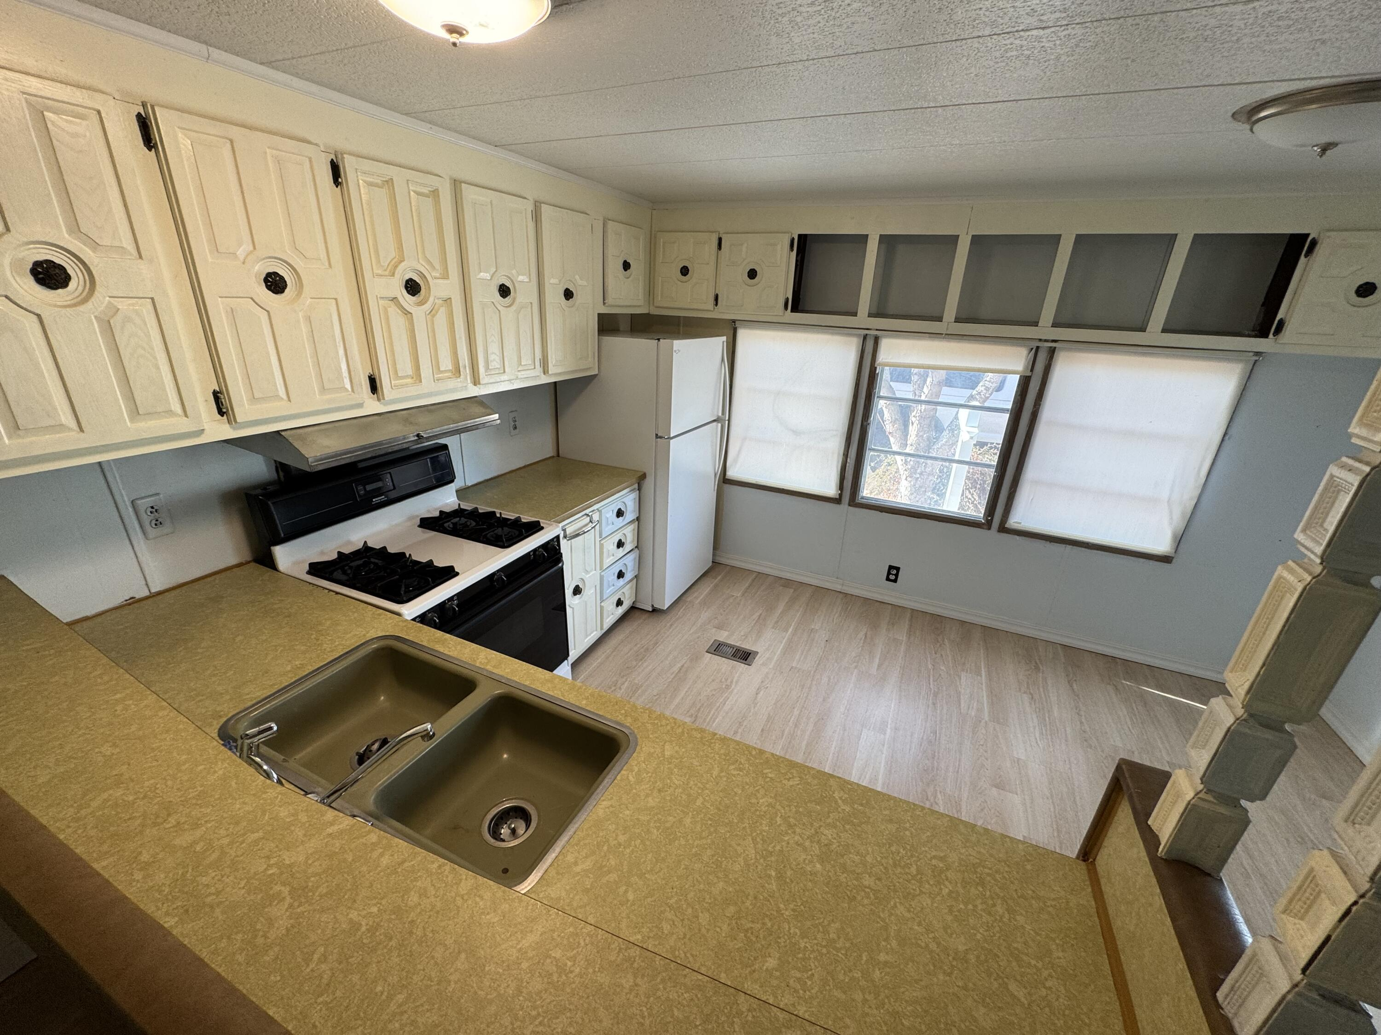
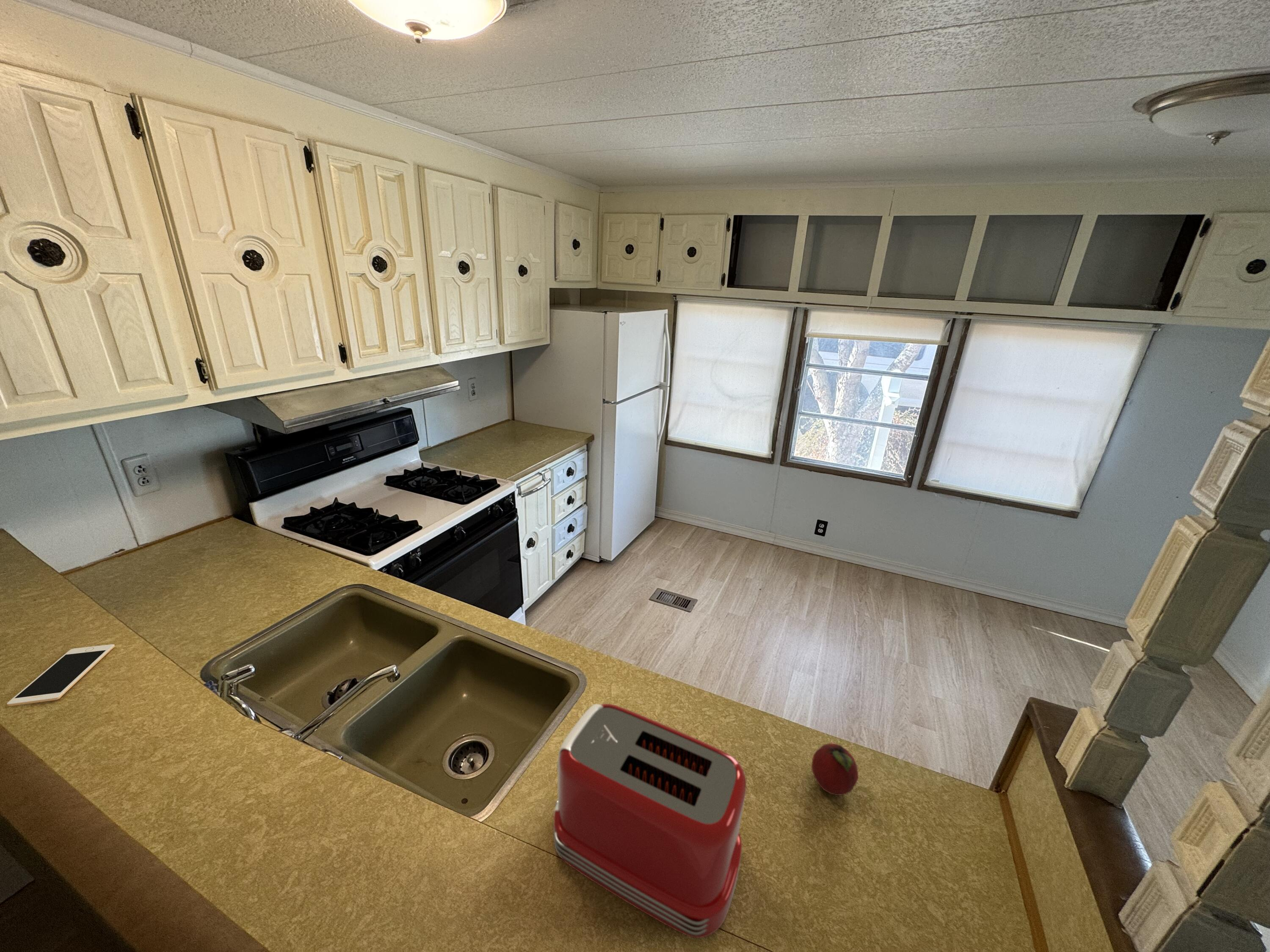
+ toaster [553,703,747,938]
+ cell phone [6,644,115,706]
+ fruit [811,743,859,796]
